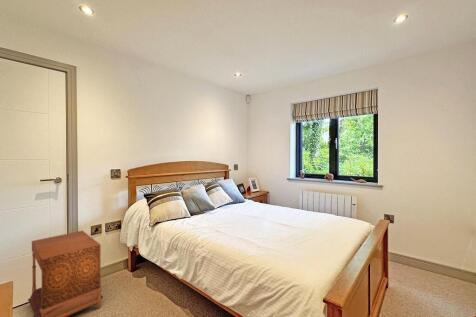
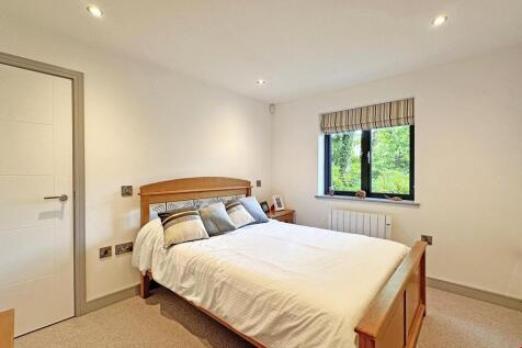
- canopy bed [27,230,104,317]
